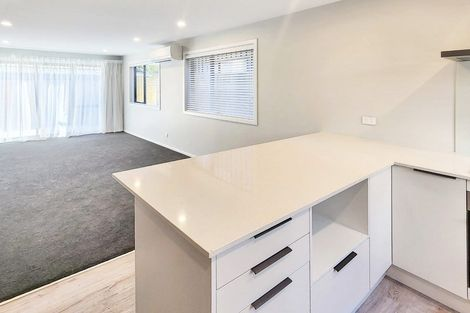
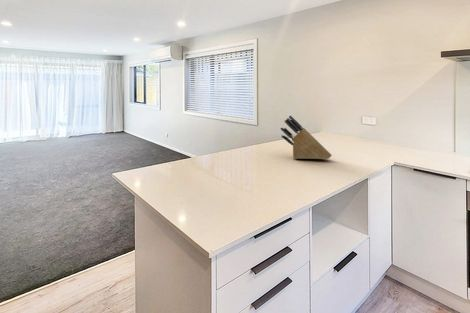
+ knife block [279,115,333,161]
